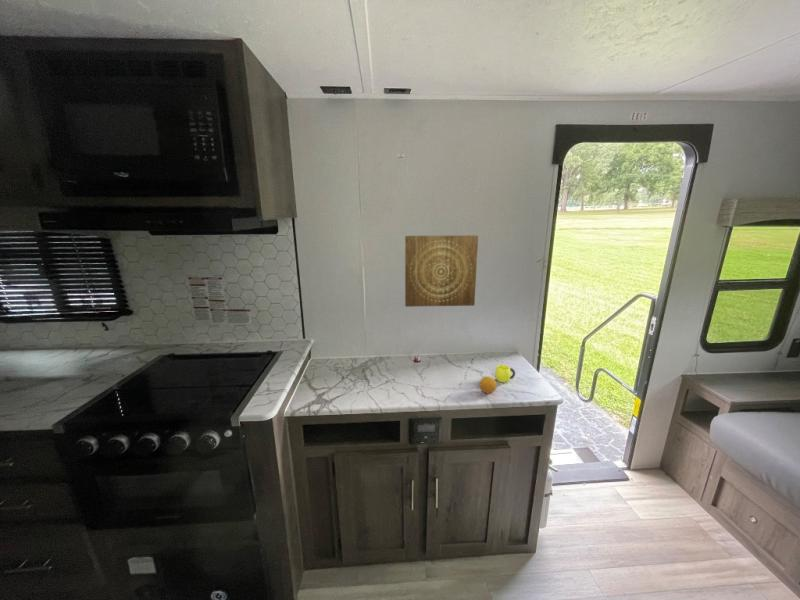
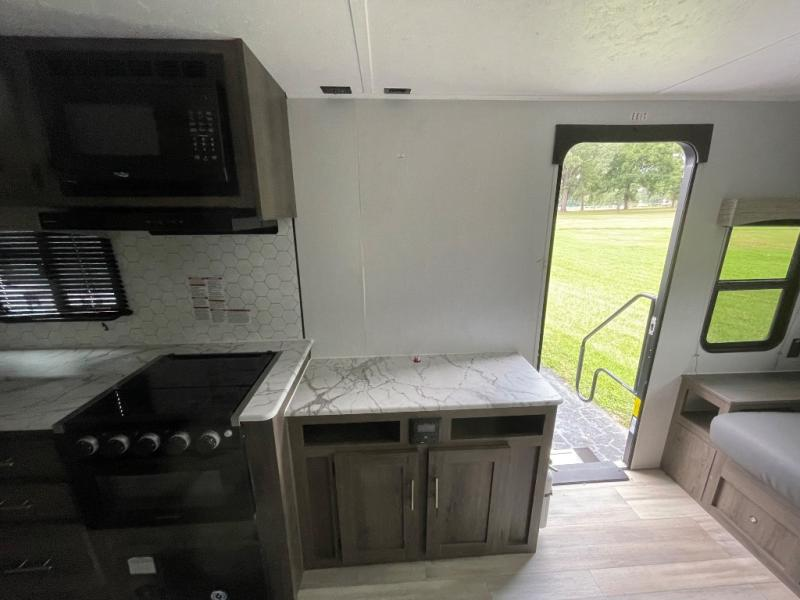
- wall art [404,234,479,308]
- cup [494,364,516,384]
- fruit [479,375,498,395]
